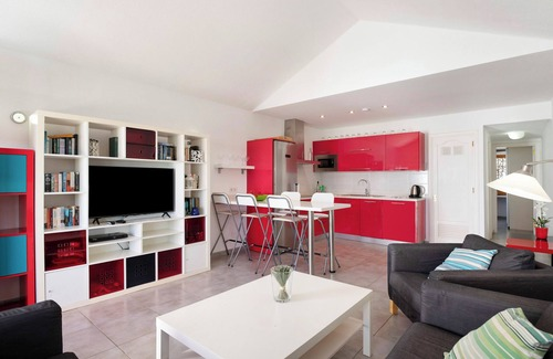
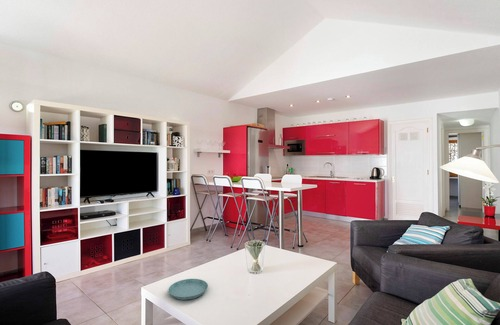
+ saucer [167,278,209,301]
